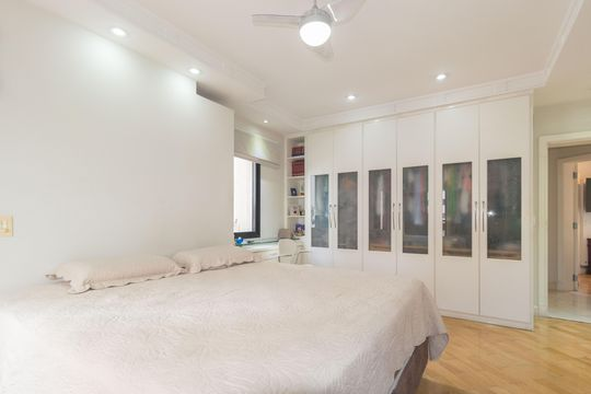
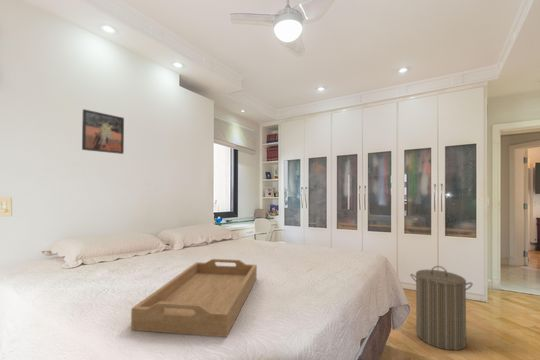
+ laundry hamper [409,265,474,351]
+ serving tray [130,258,258,338]
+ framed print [81,108,125,155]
